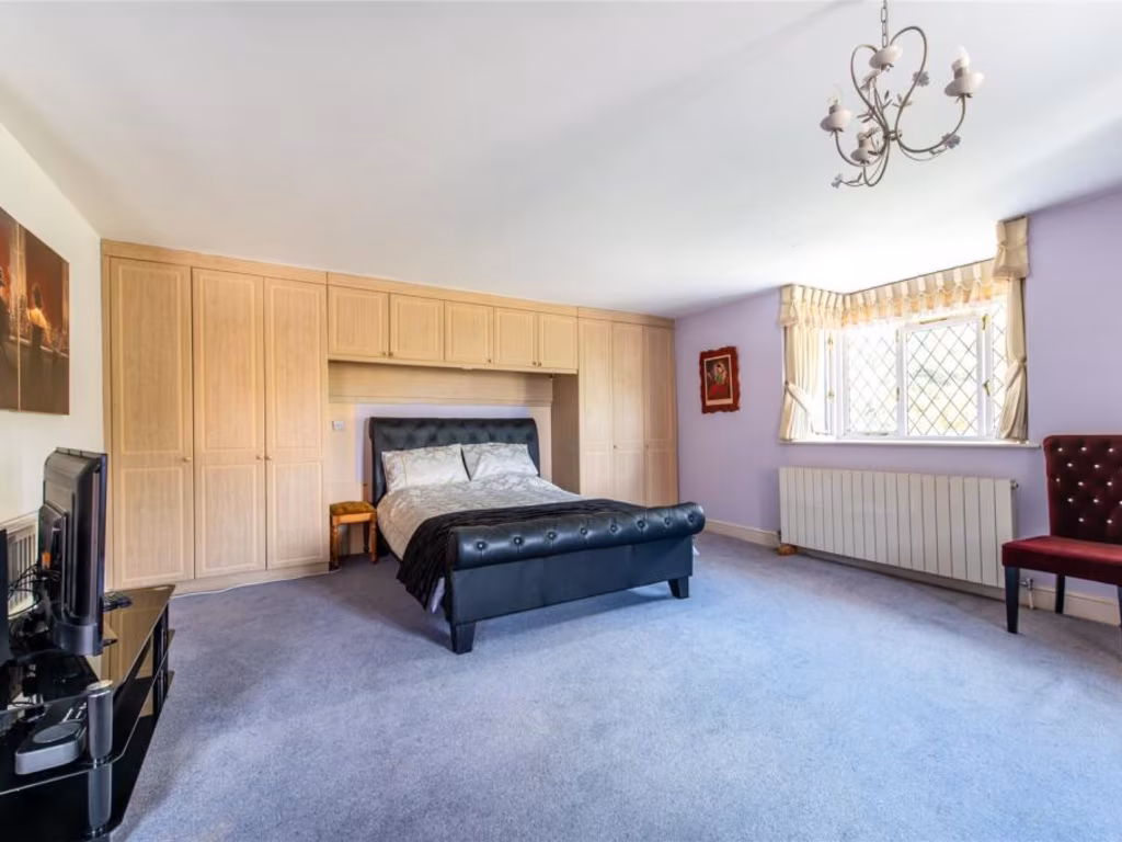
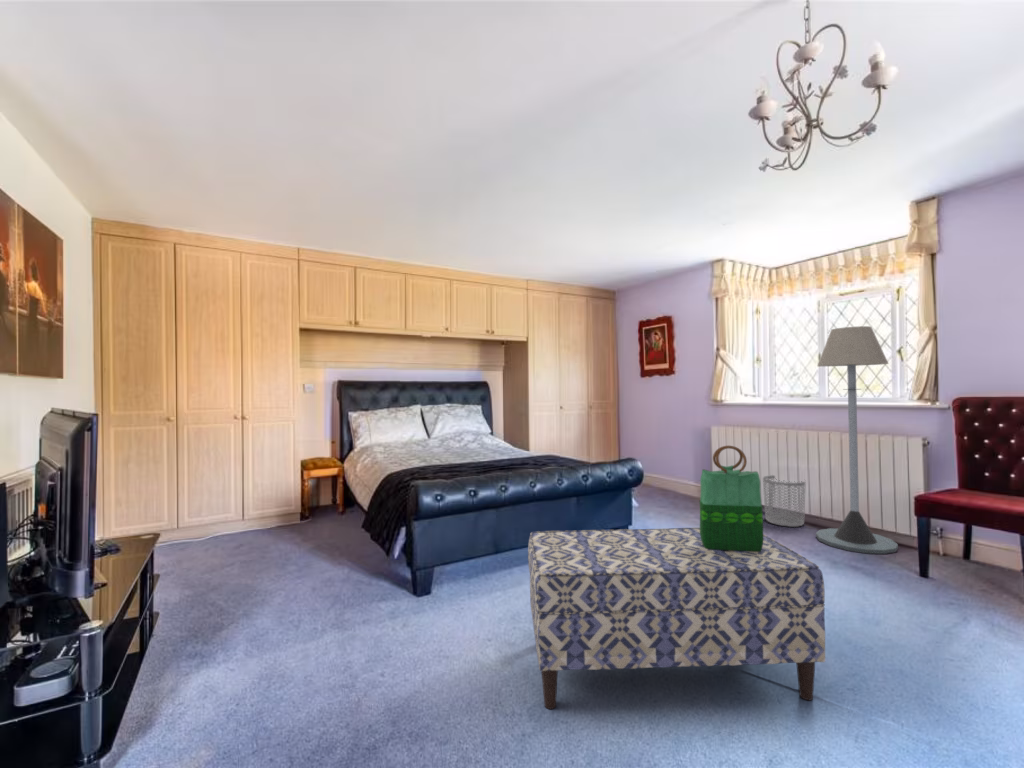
+ floor lamp [815,325,899,555]
+ waste bin [762,474,807,528]
+ bench [527,527,826,710]
+ tote bag [699,445,764,552]
